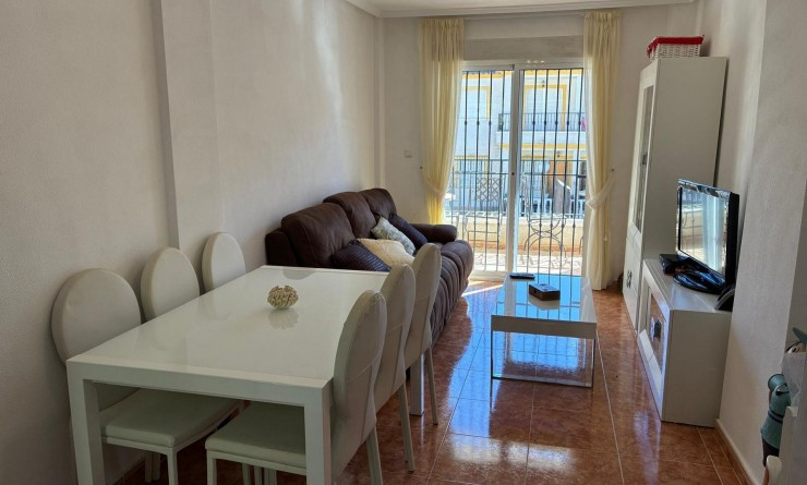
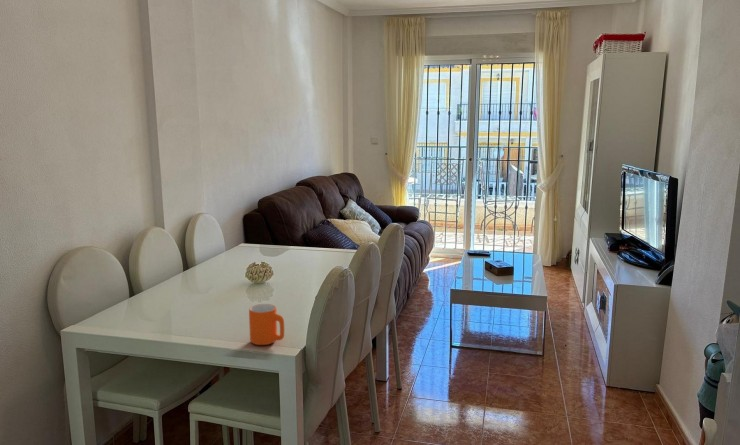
+ mug [248,303,285,346]
